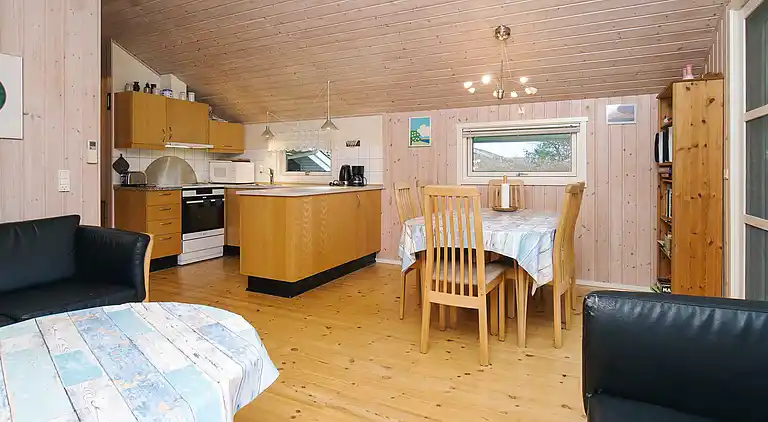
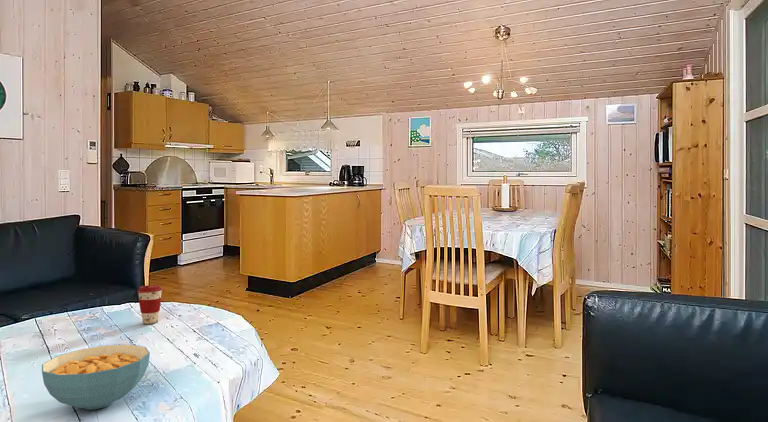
+ coffee cup [137,284,164,325]
+ cereal bowl [41,344,151,411]
